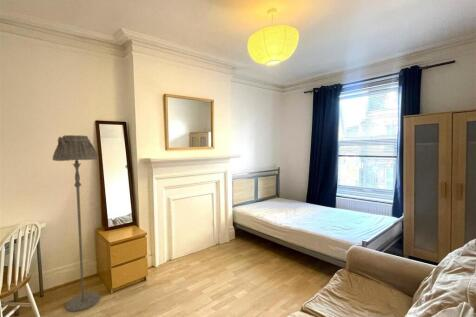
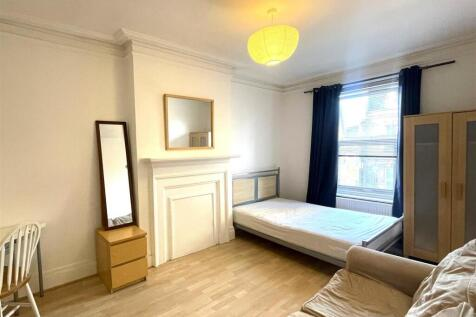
- floor lamp [52,134,101,313]
